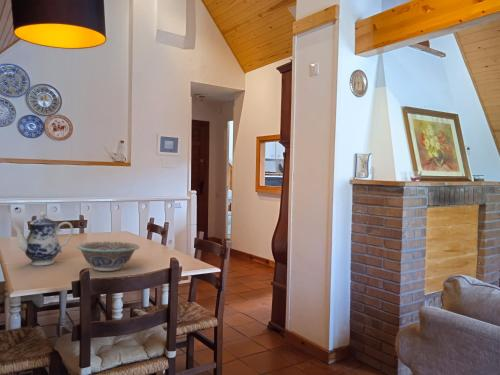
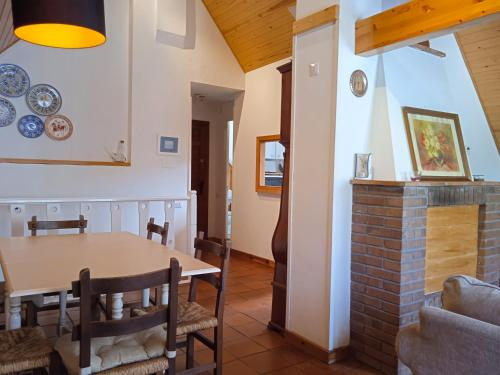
- teapot [9,211,74,267]
- decorative bowl [75,241,141,272]
